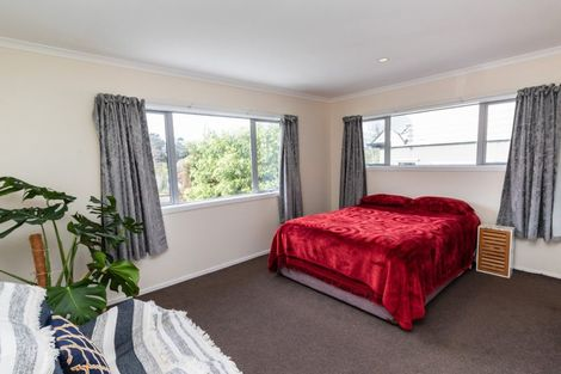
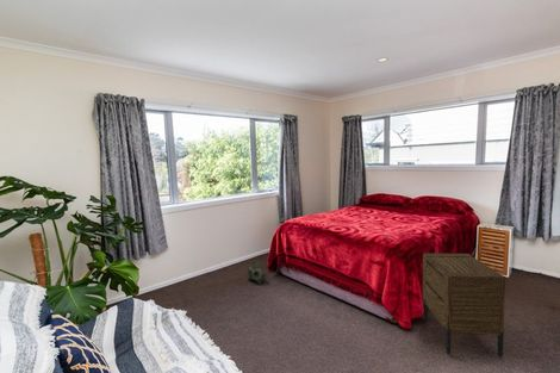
+ nightstand [422,253,506,359]
+ plush toy [247,262,268,285]
